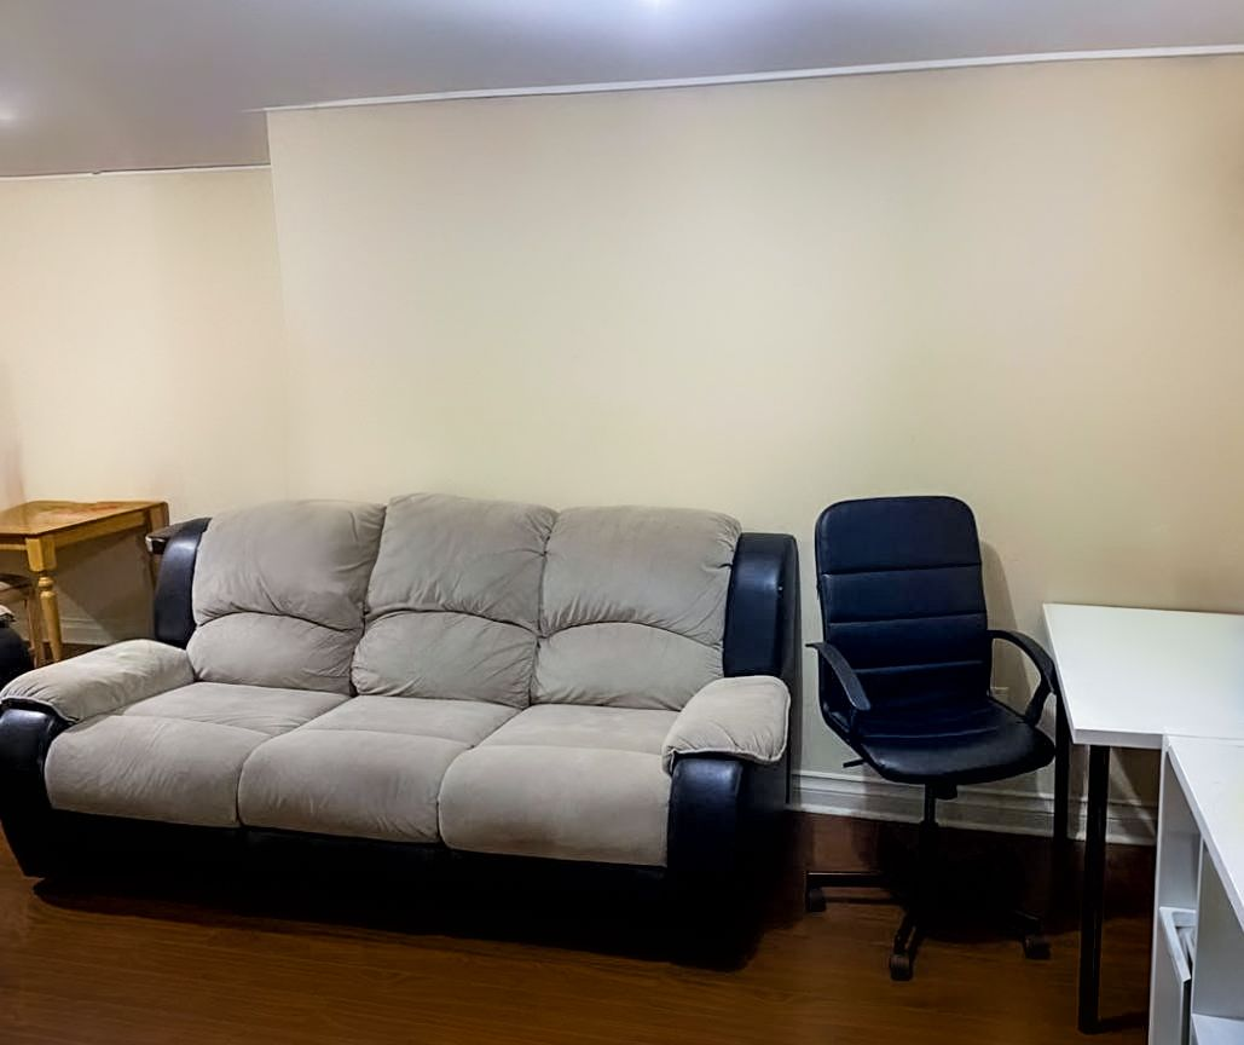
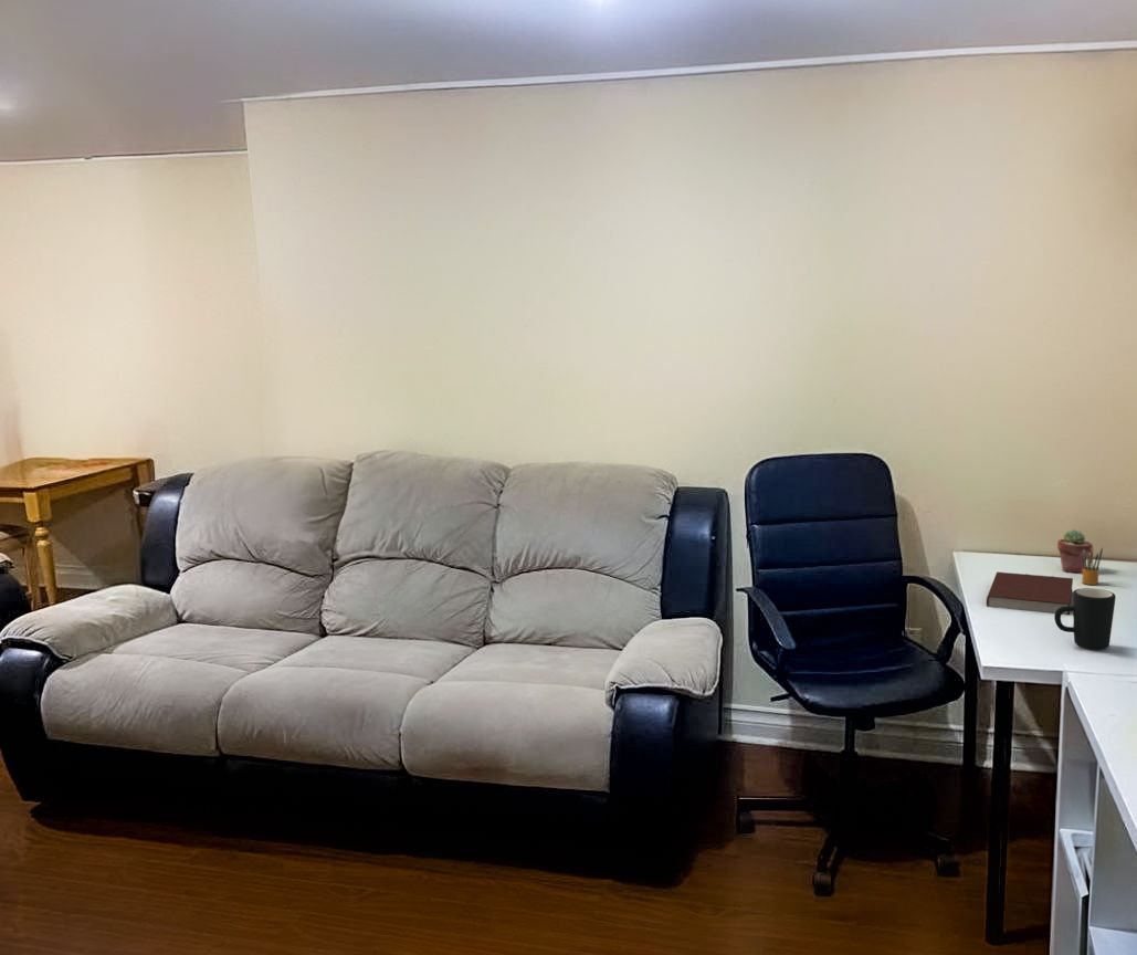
+ pencil box [1081,545,1104,586]
+ mug [1053,587,1117,650]
+ potted succulent [1056,528,1094,574]
+ notebook [986,571,1074,616]
